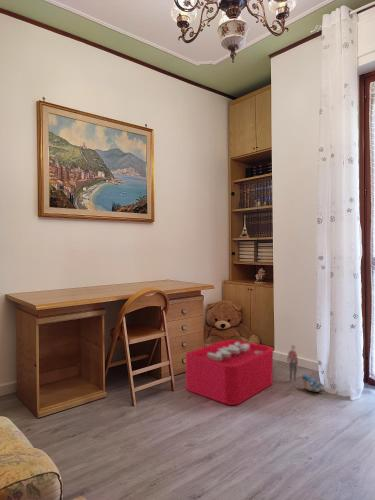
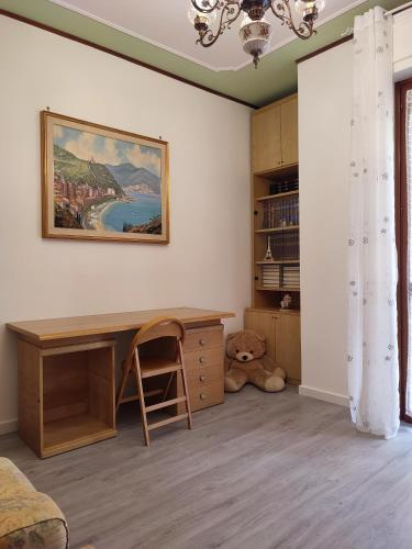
- storage bin [185,339,299,406]
- plush toy [301,372,325,393]
